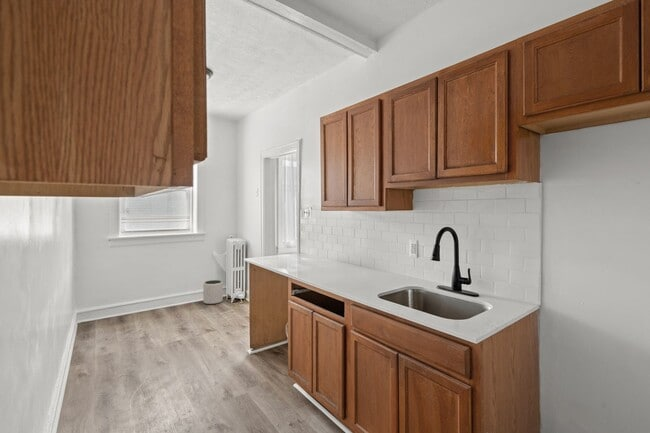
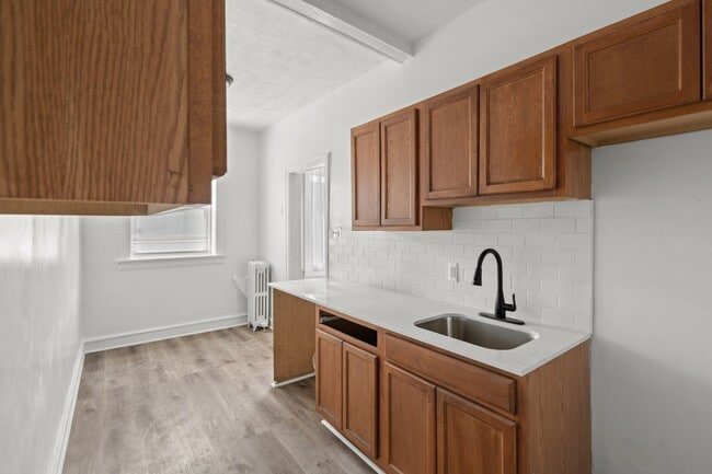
- plant pot [202,279,224,305]
